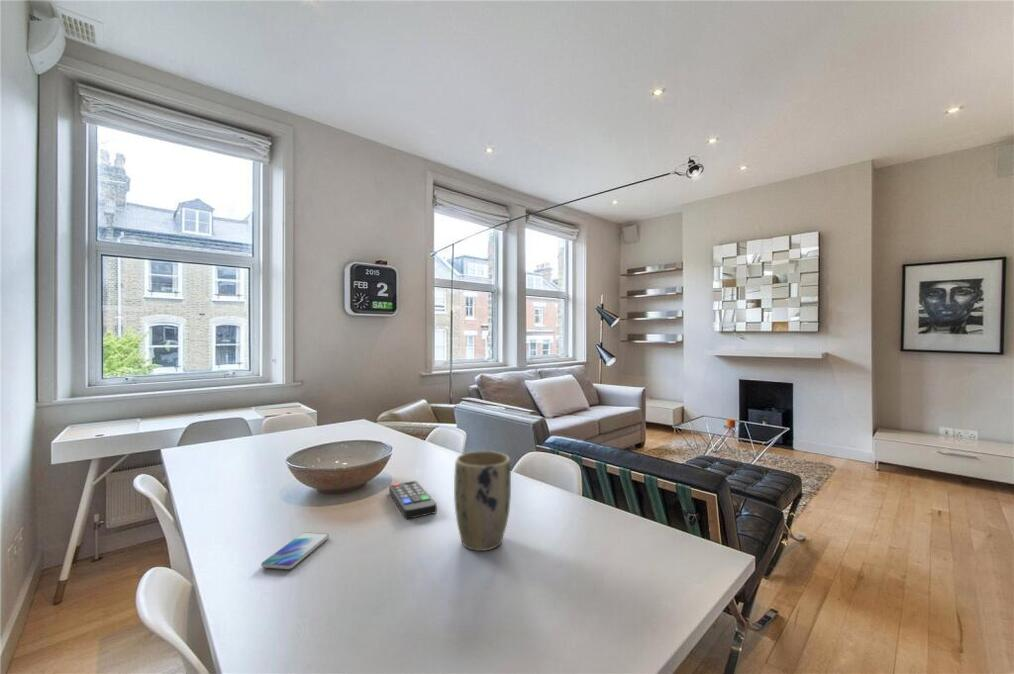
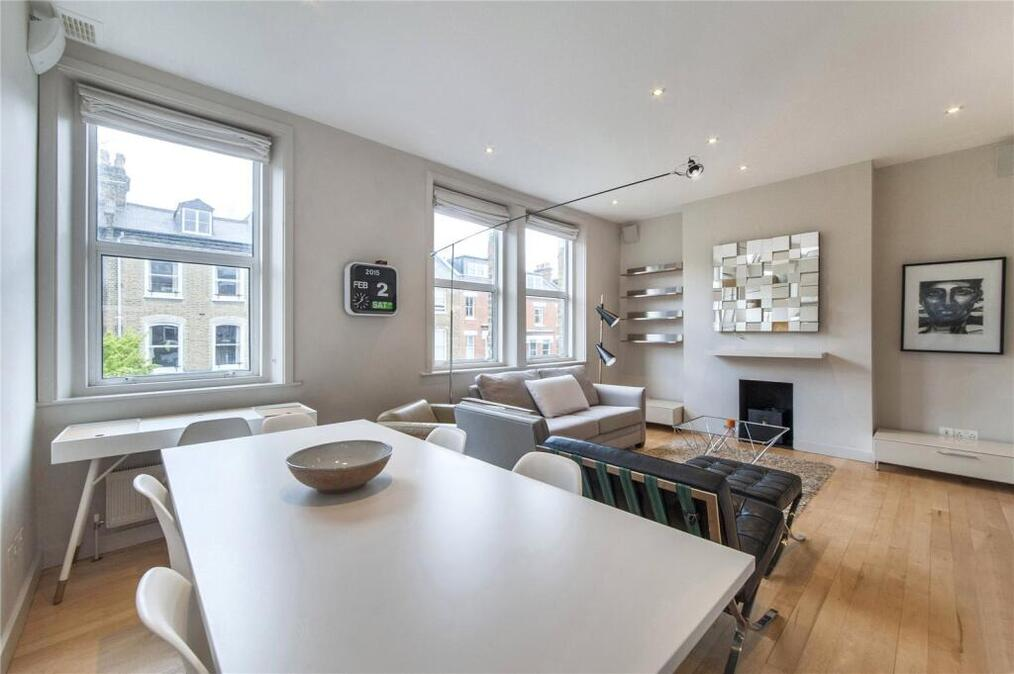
- remote control [388,480,438,520]
- smartphone [260,531,330,570]
- plant pot [453,450,512,552]
